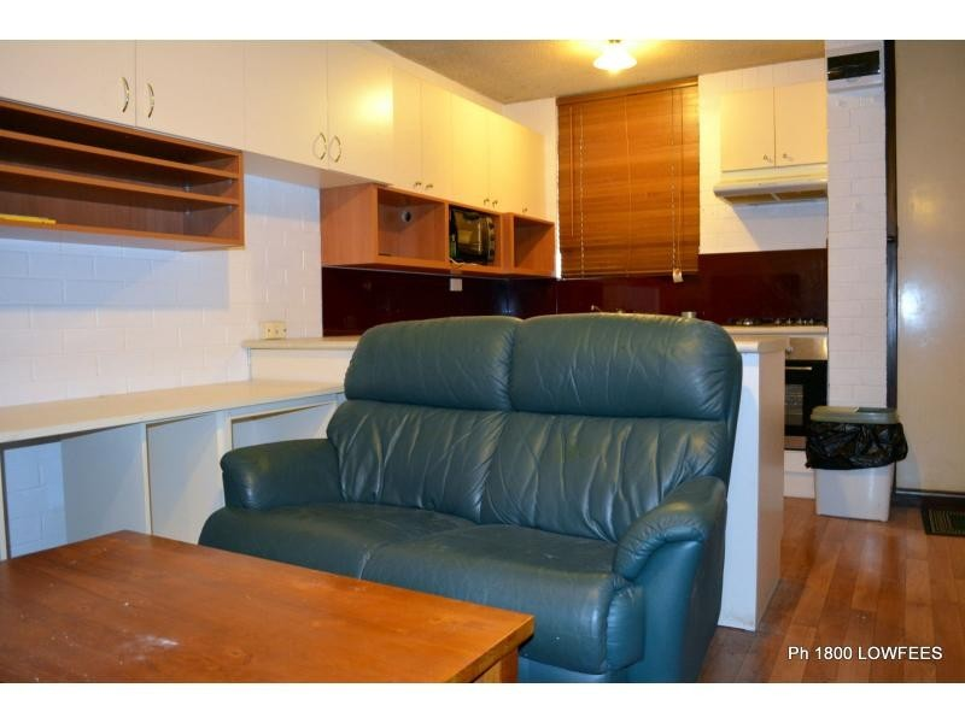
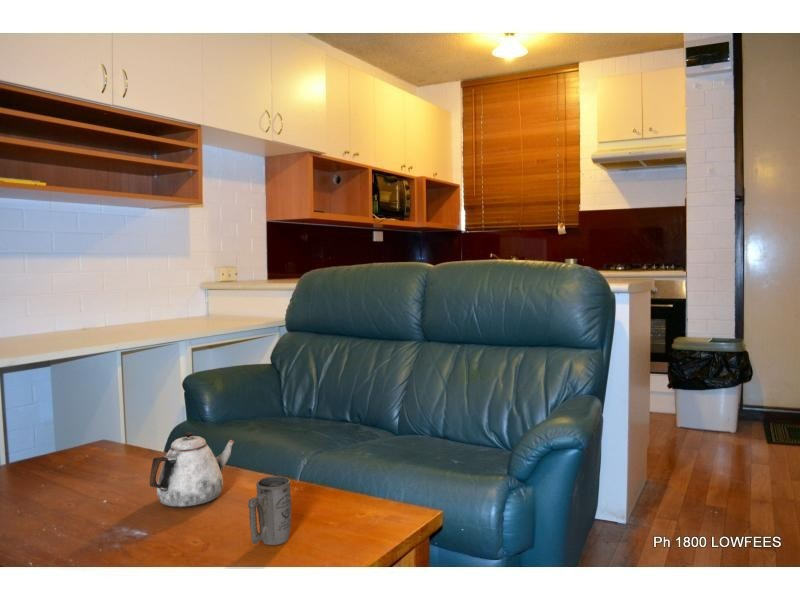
+ teapot [149,431,235,509]
+ mug [247,475,292,546]
